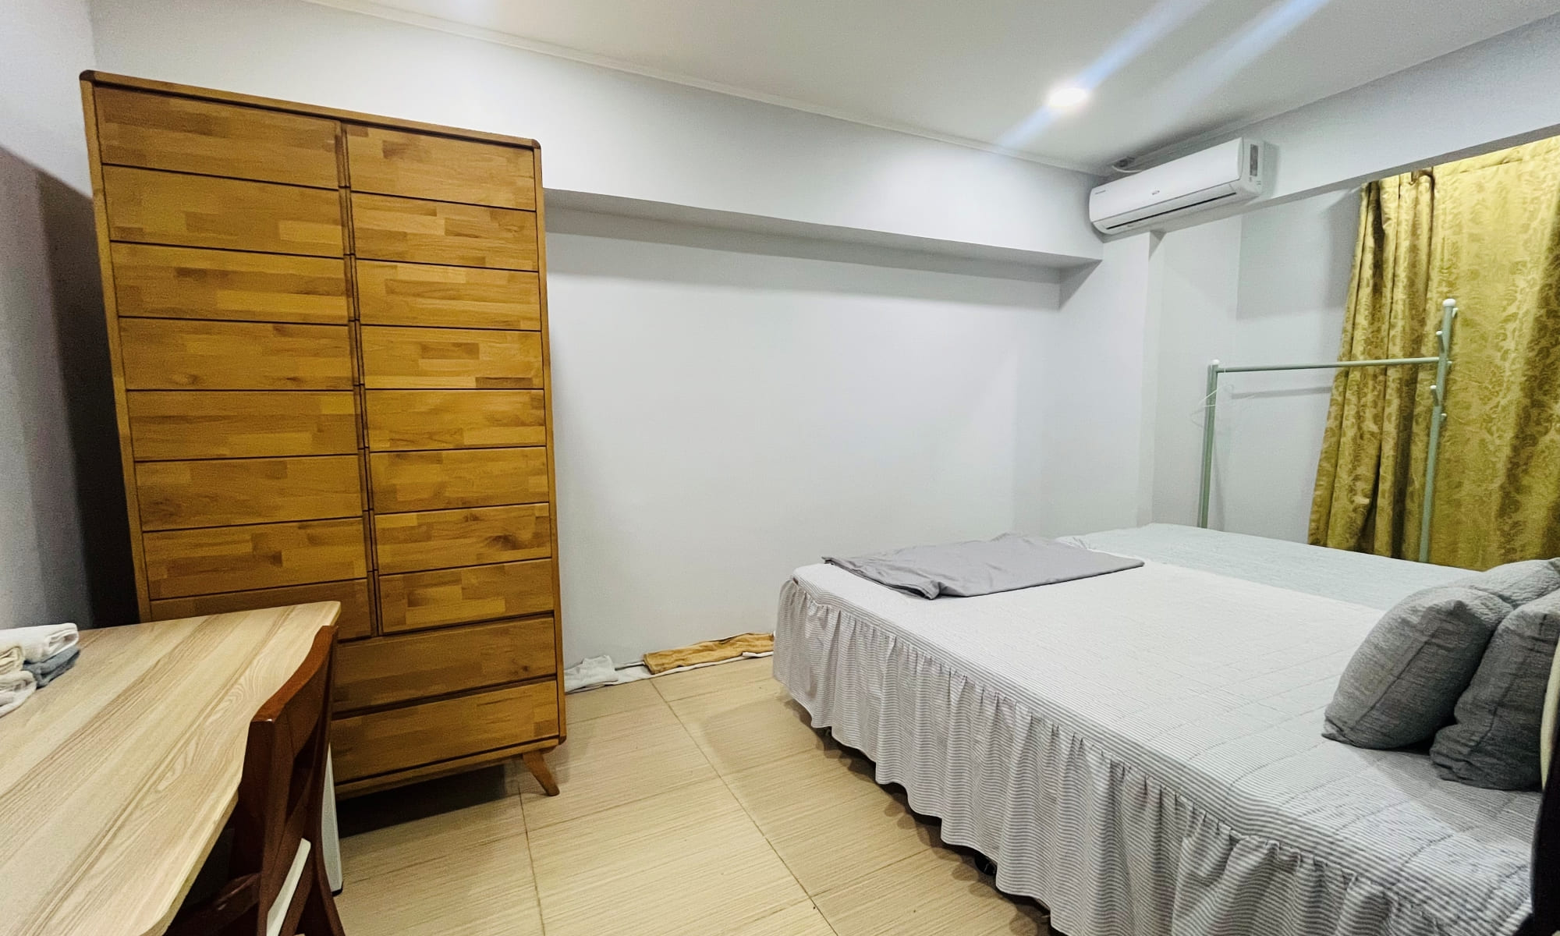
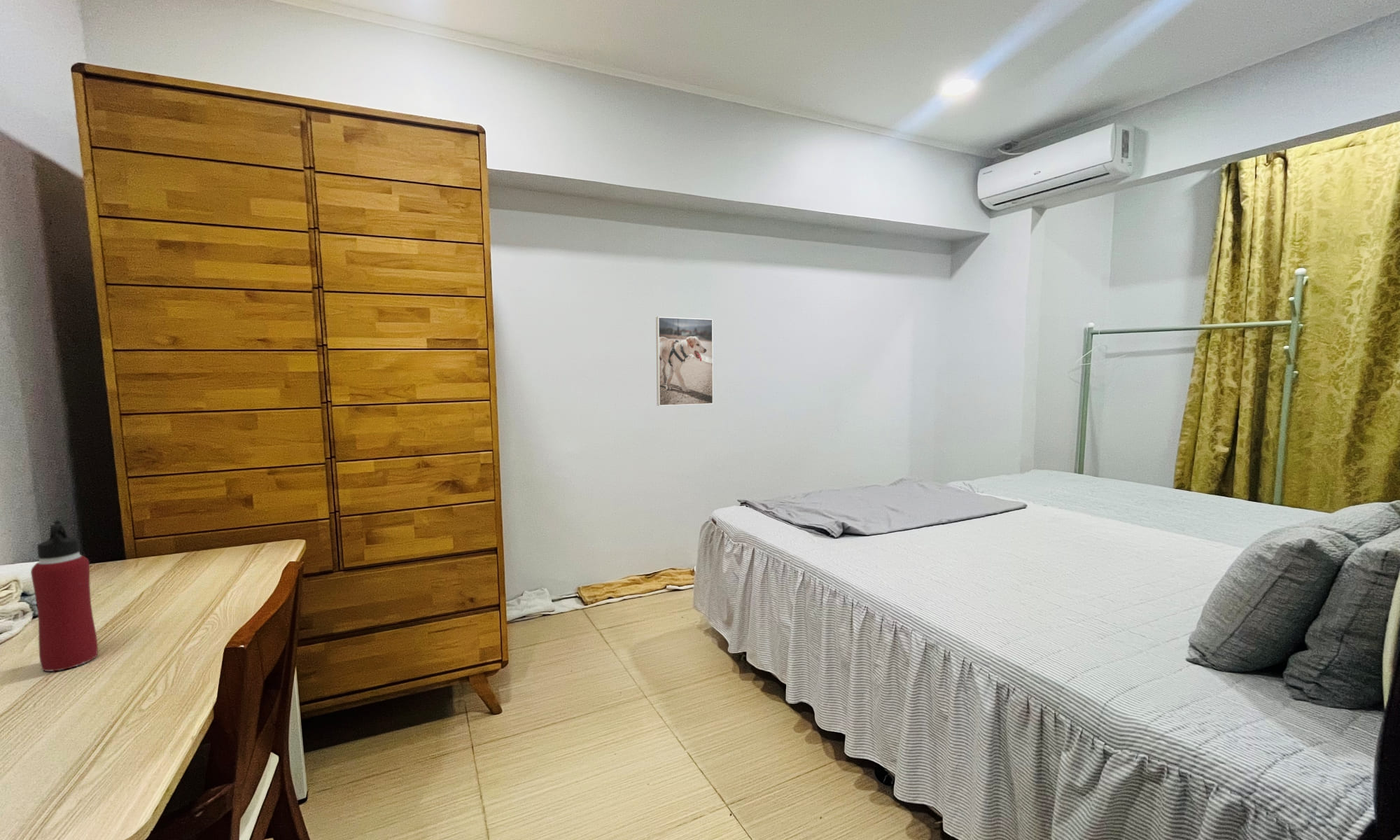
+ water bottle [30,520,99,672]
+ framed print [655,316,714,407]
